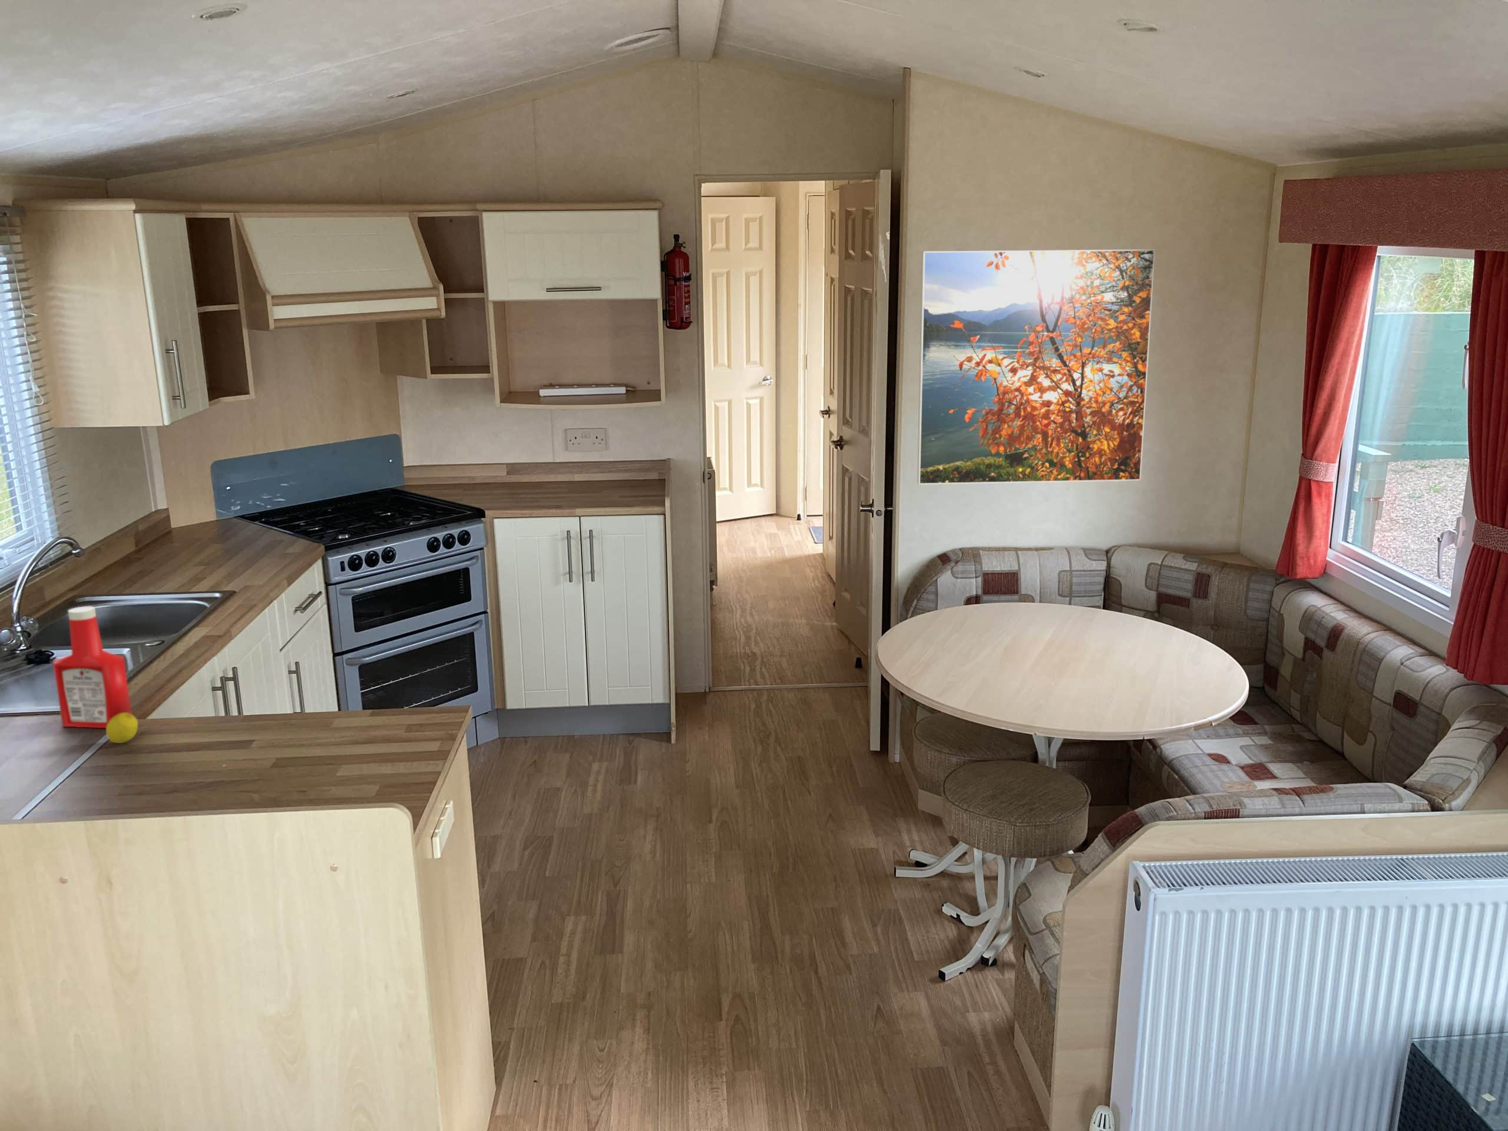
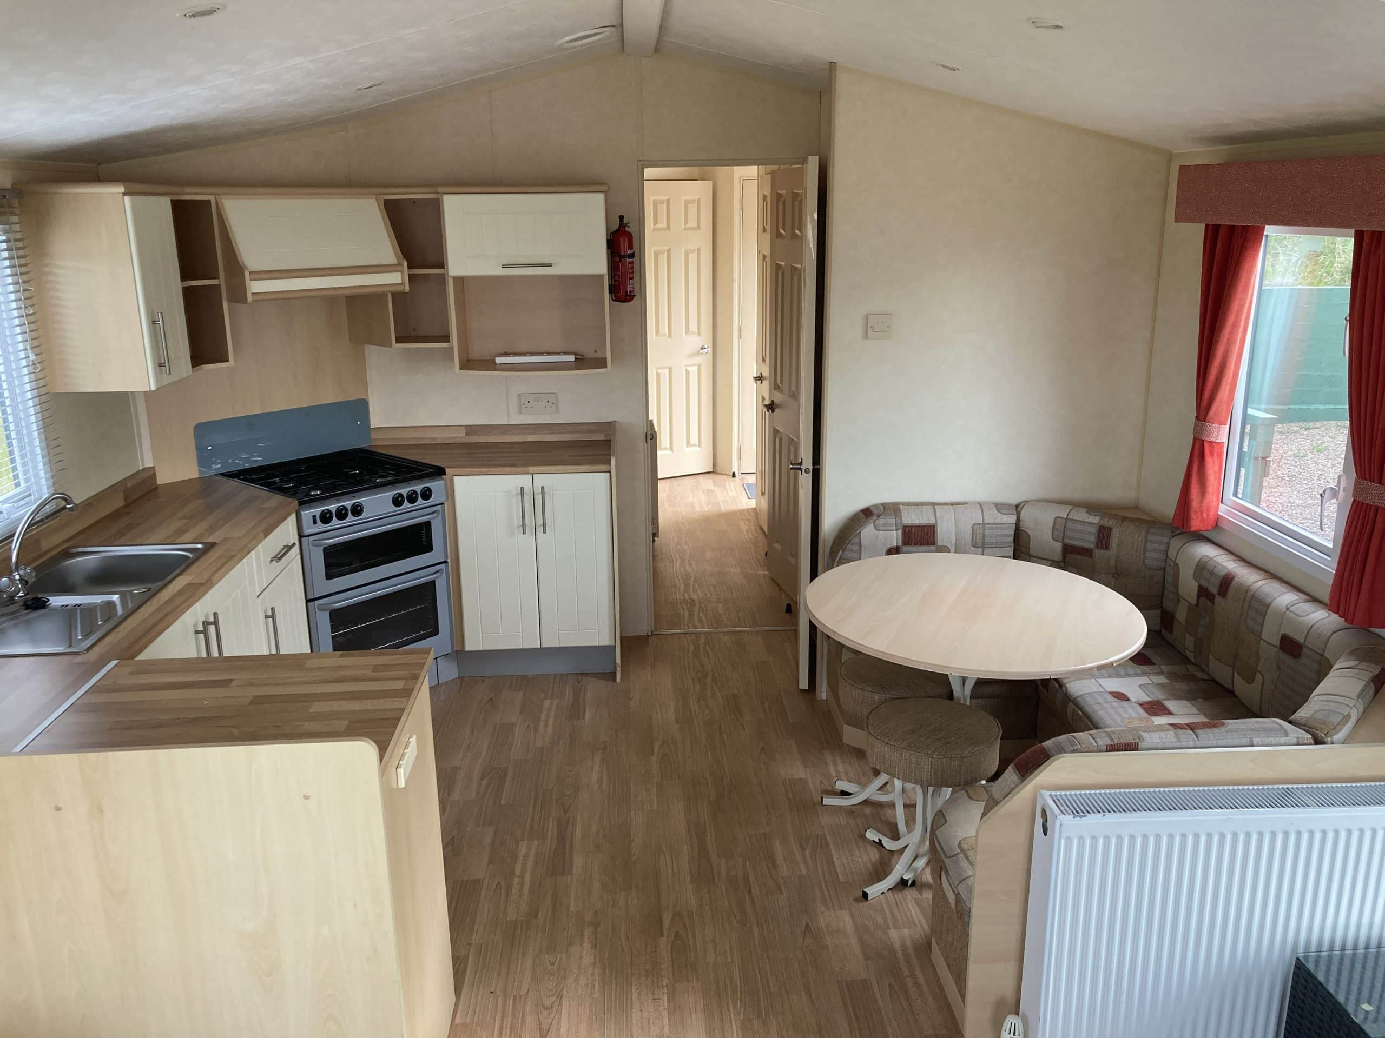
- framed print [917,248,1155,486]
- fruit [106,713,139,744]
- soap bottle [52,606,132,728]
